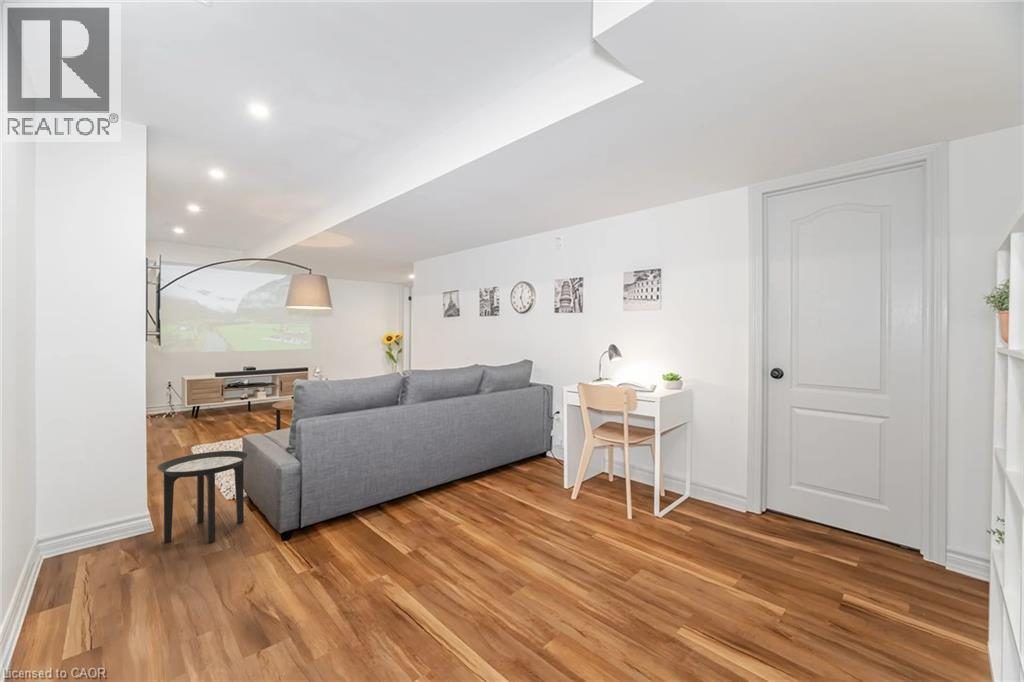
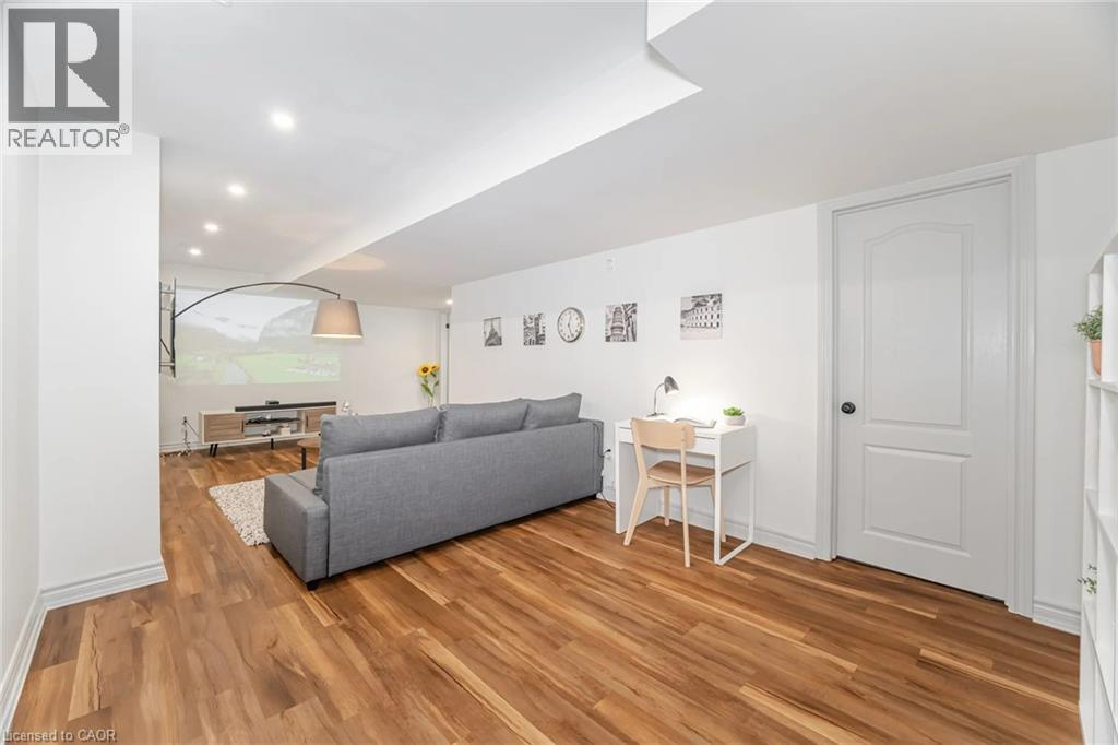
- side table [156,450,250,544]
